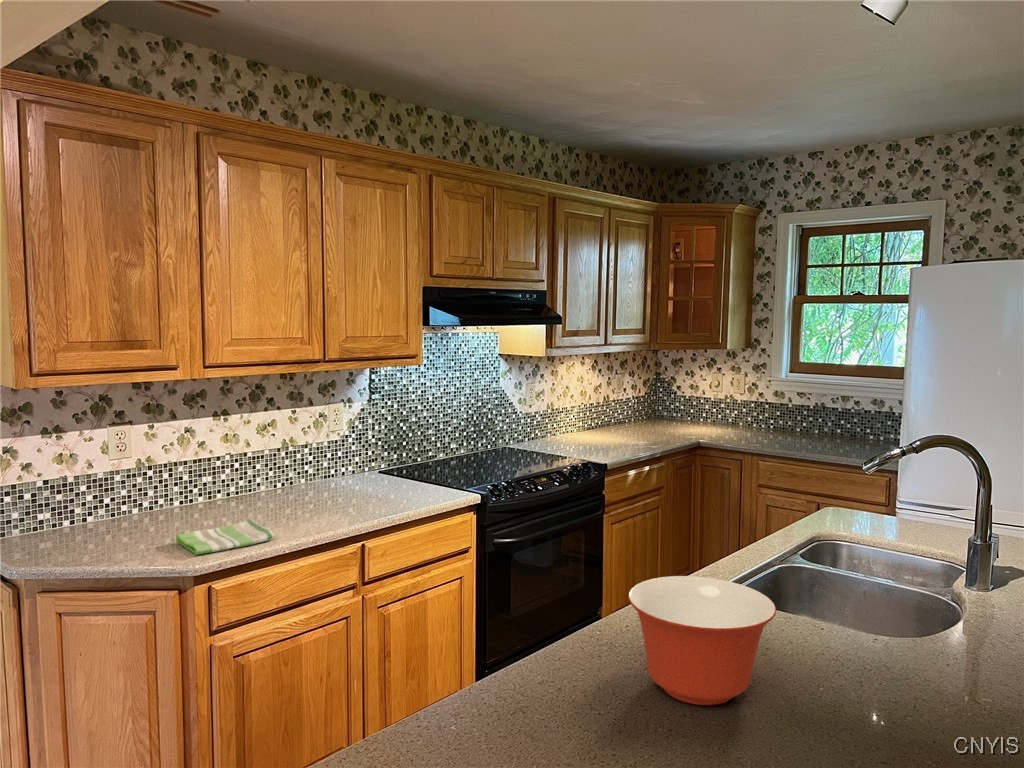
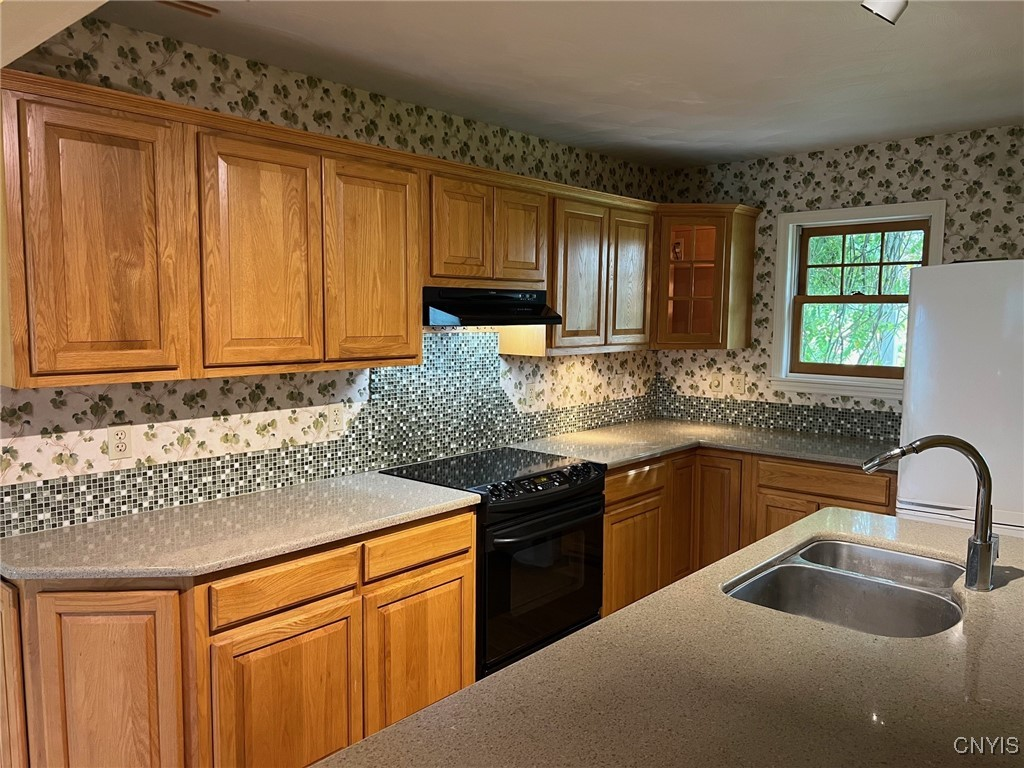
- dish towel [175,518,275,556]
- mixing bowl [627,575,777,706]
